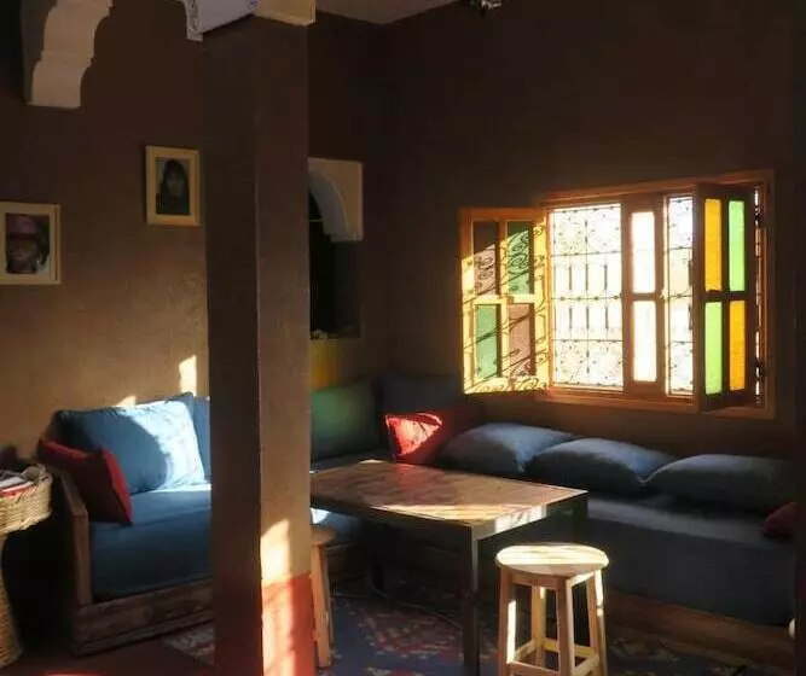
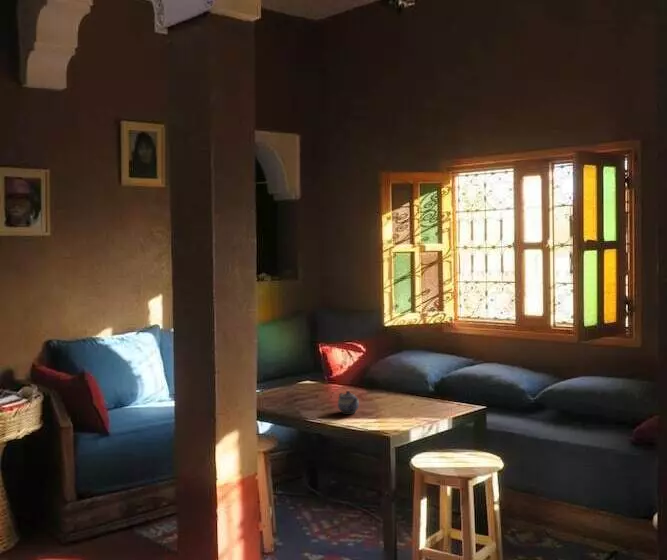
+ teapot [337,390,360,414]
